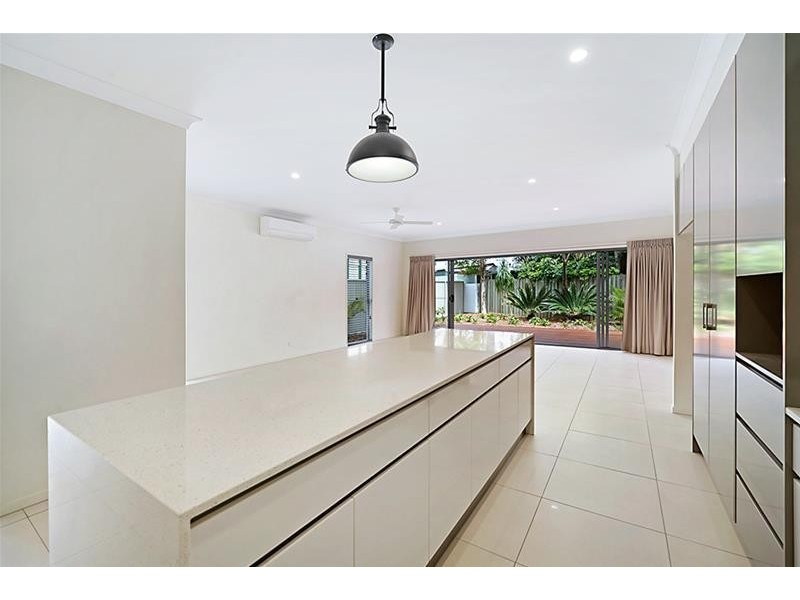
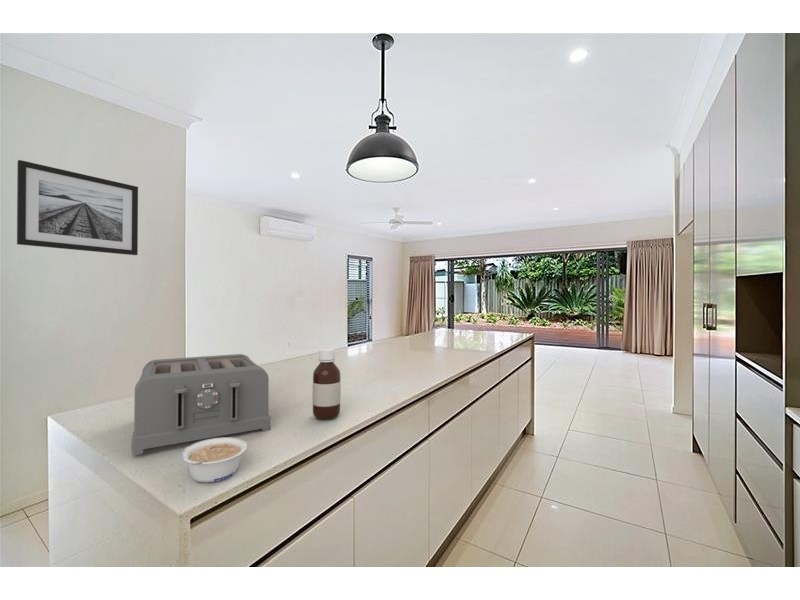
+ wall art [16,159,139,256]
+ legume [180,436,248,484]
+ toaster [131,353,272,456]
+ bottle [312,347,342,421]
